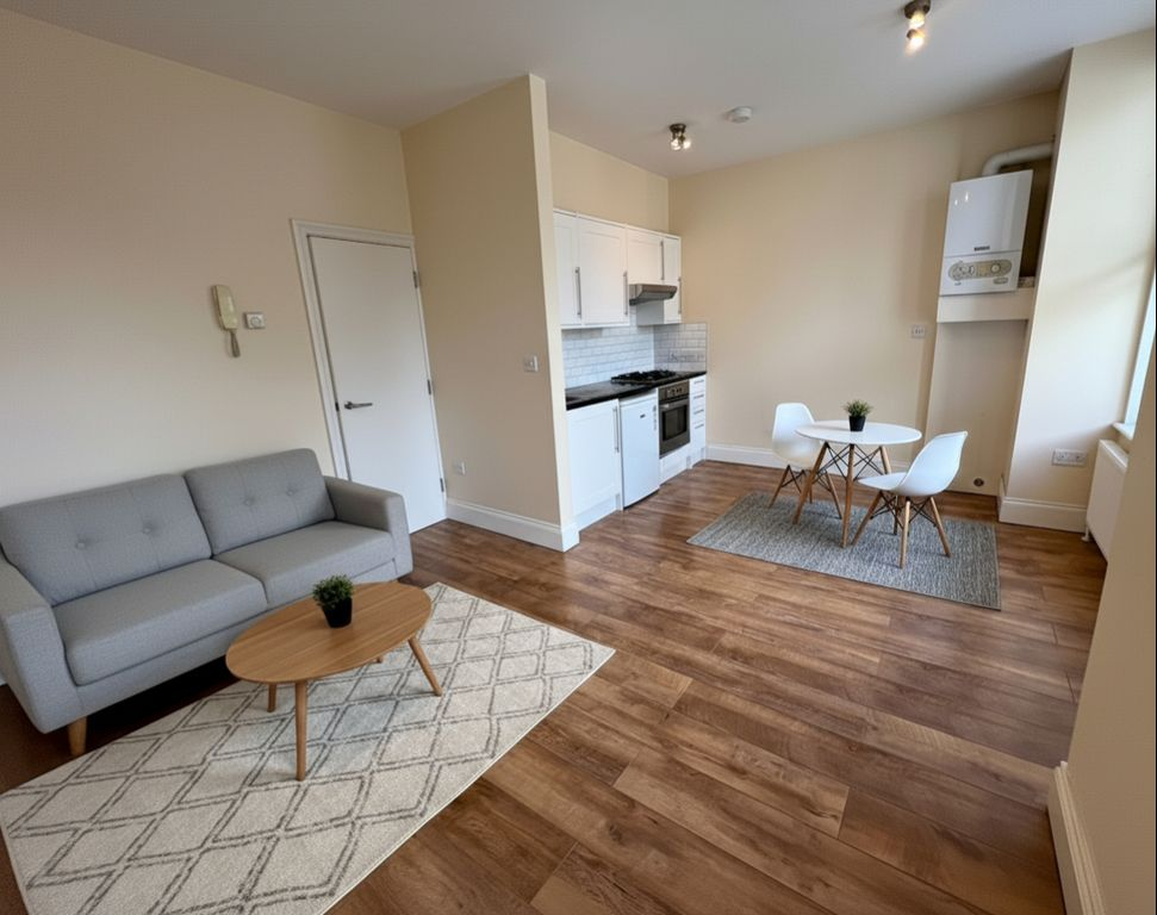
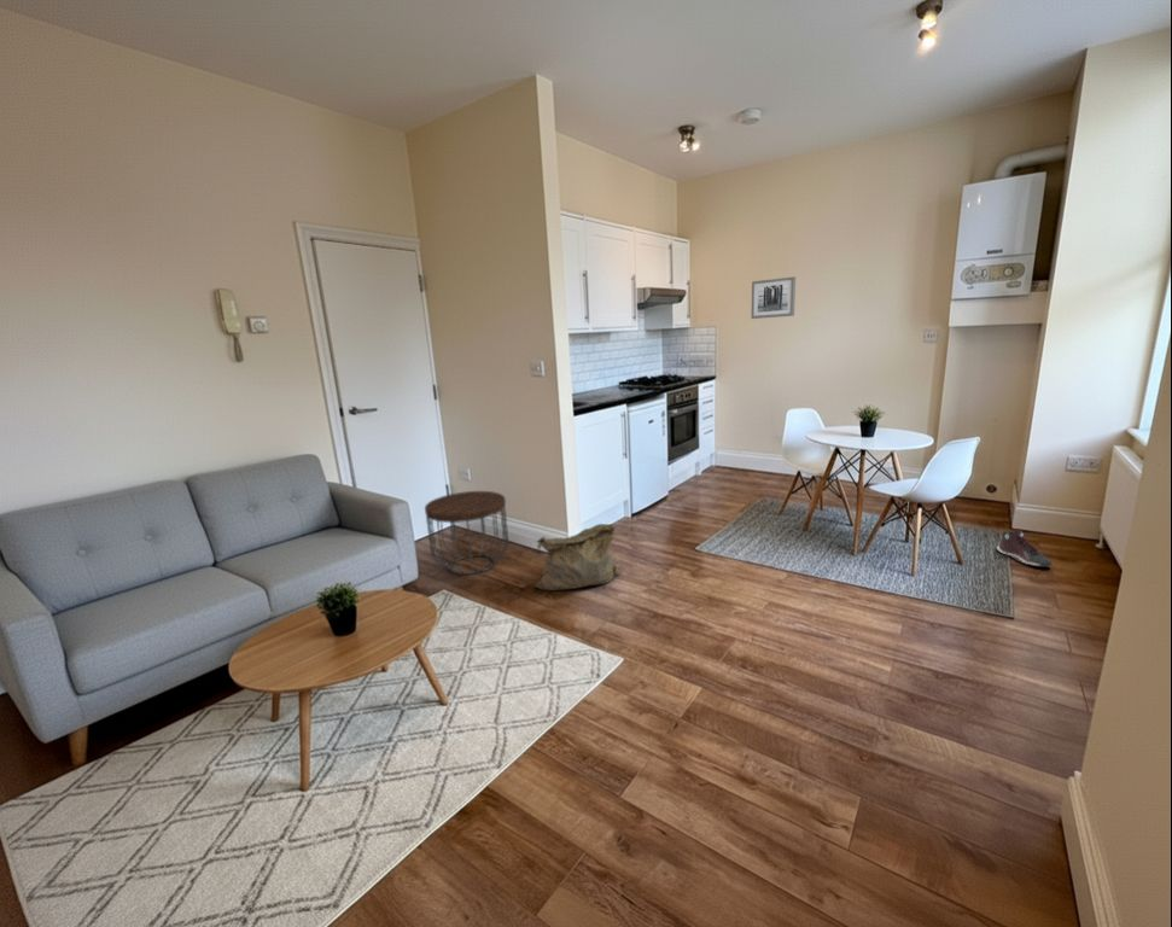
+ side table [424,490,509,576]
+ sneaker [996,527,1053,567]
+ wall art [751,275,797,320]
+ bag [532,523,622,591]
